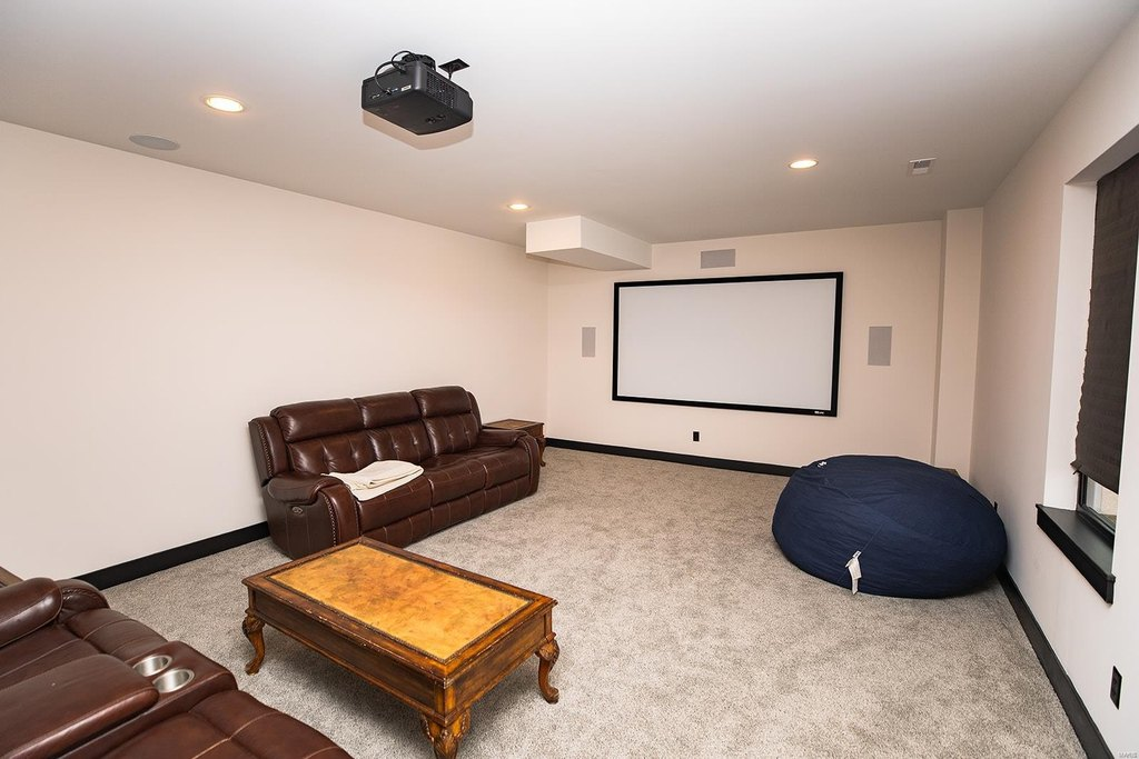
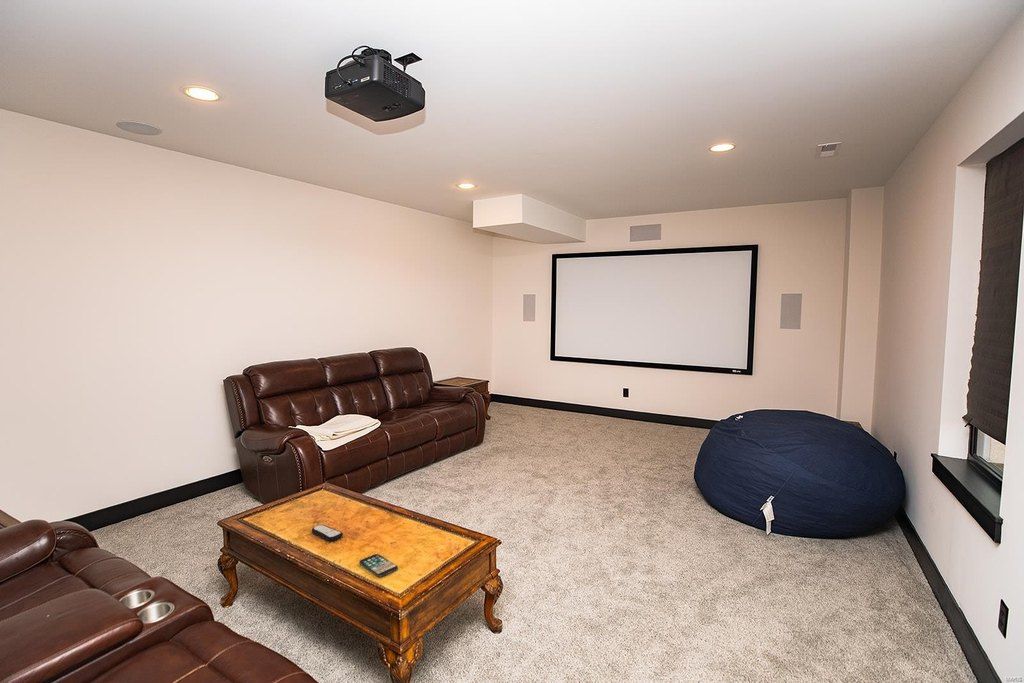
+ smartphone [358,553,399,578]
+ remote control [311,524,344,542]
